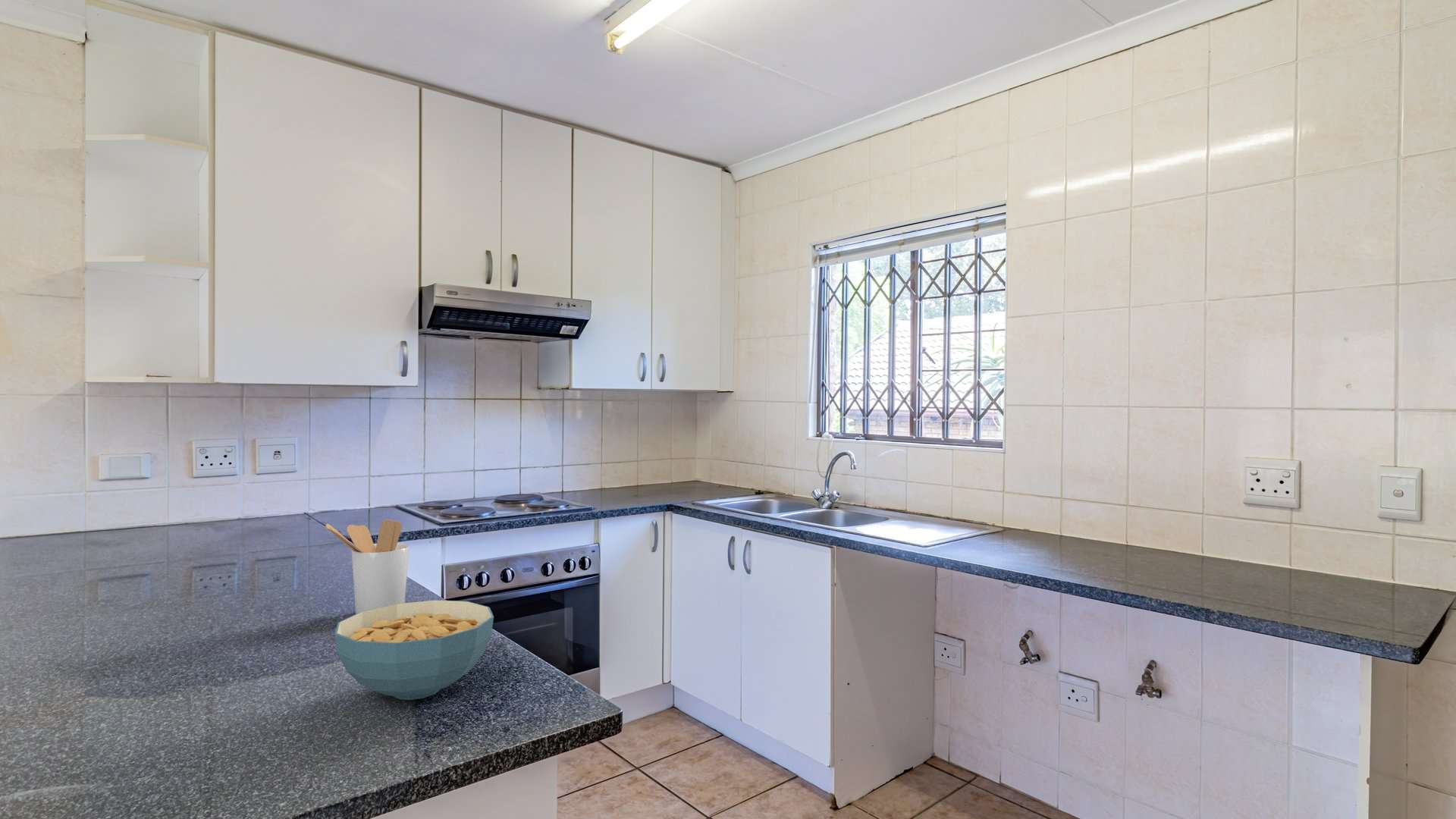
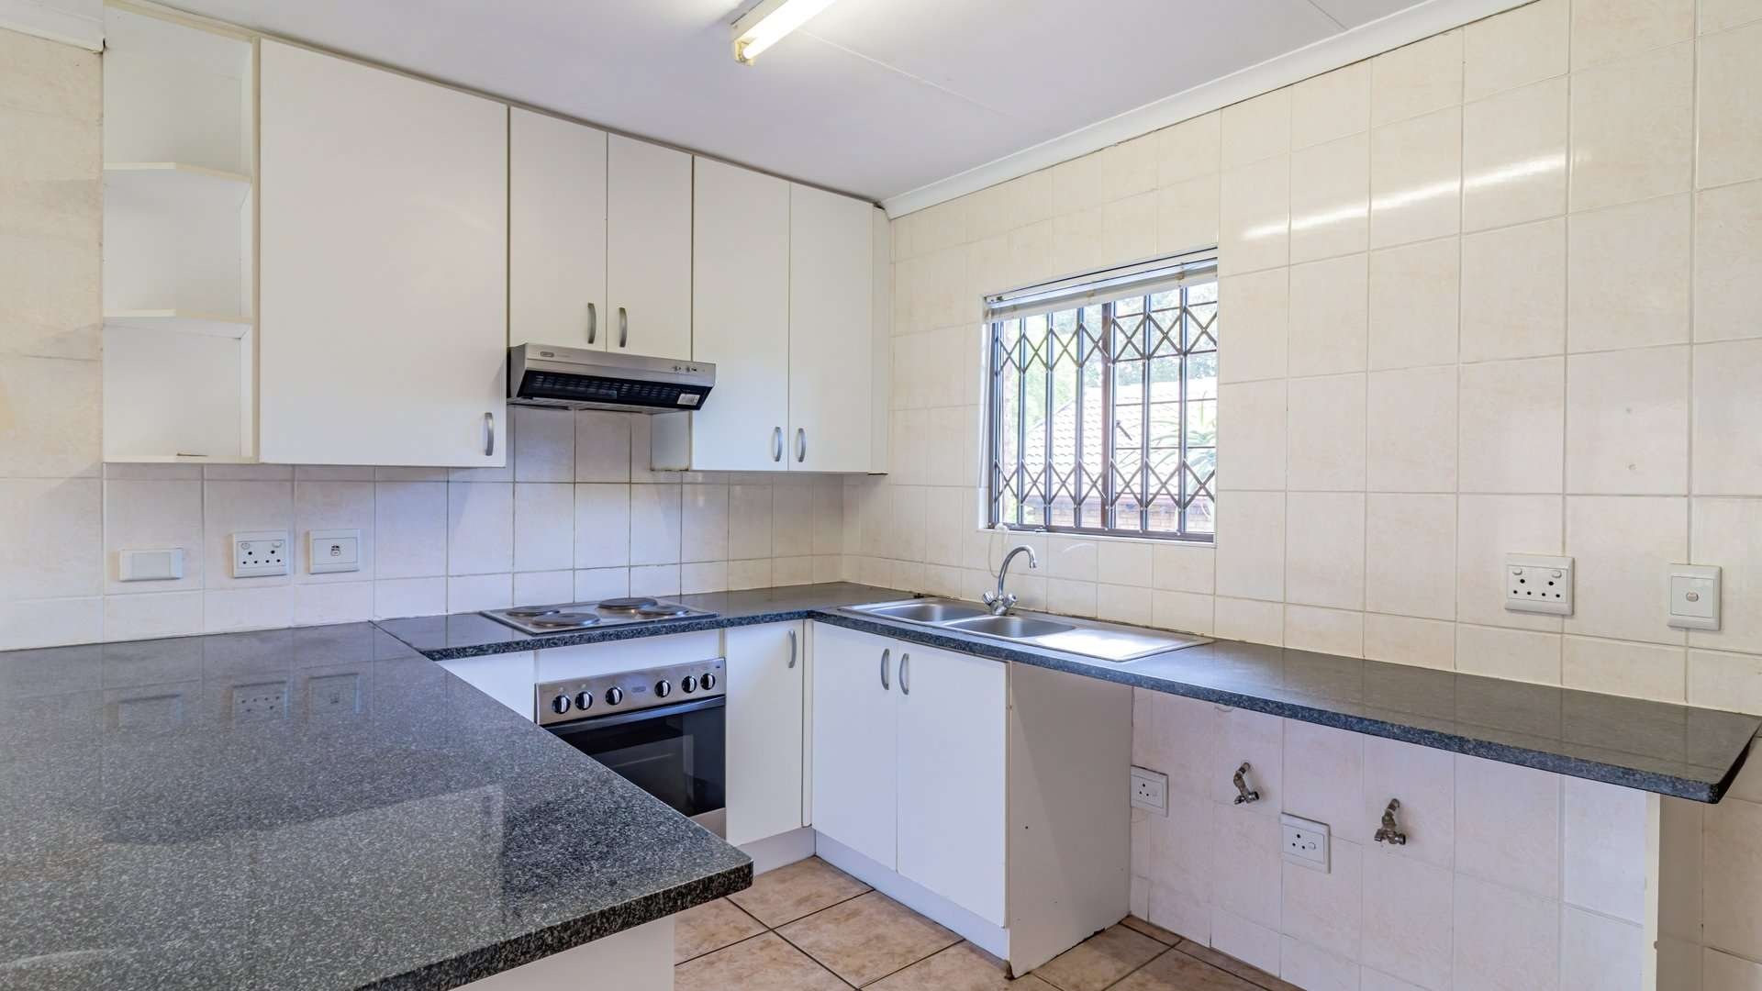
- utensil holder [325,519,409,614]
- cereal bowl [334,600,494,701]
